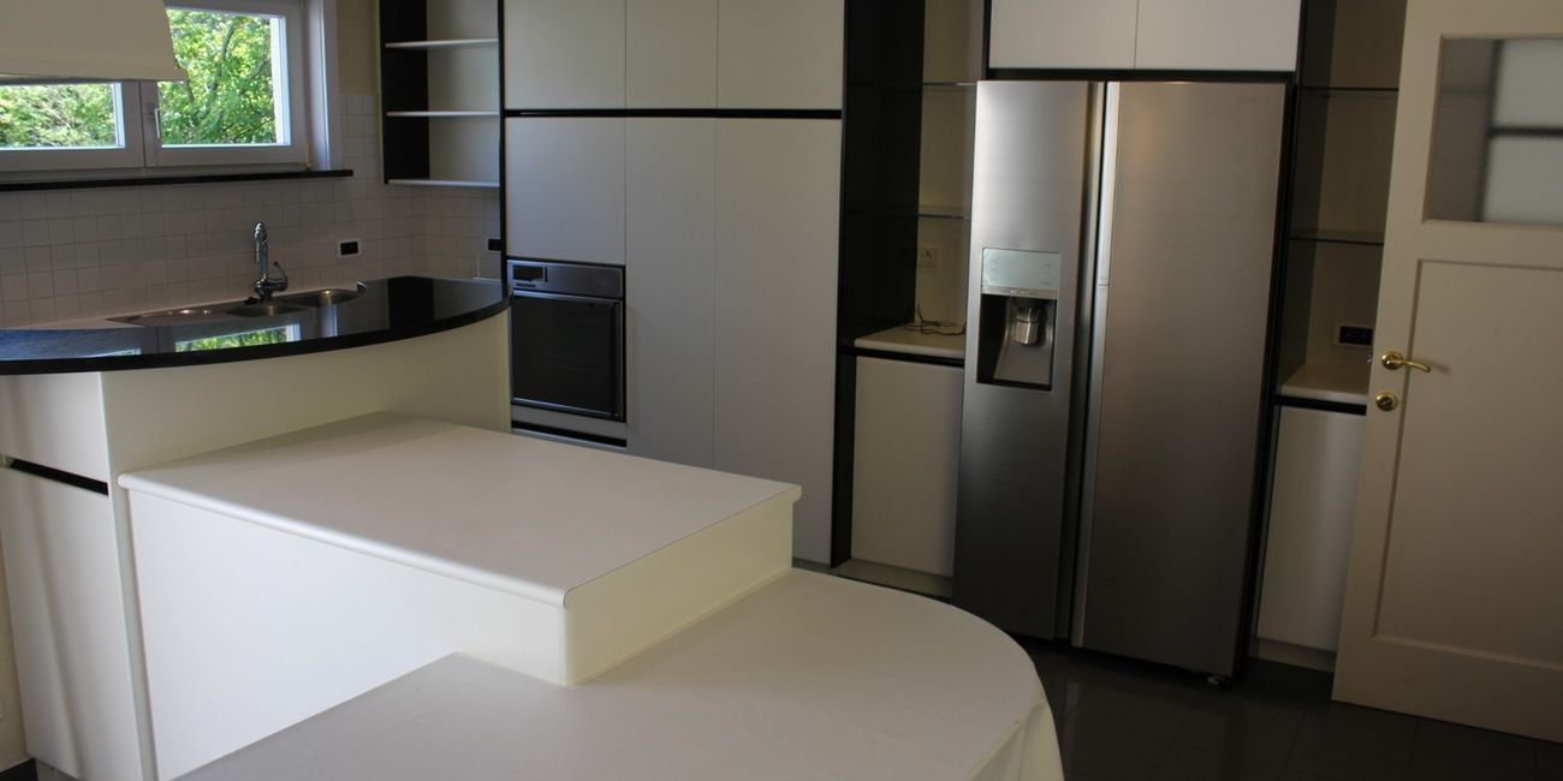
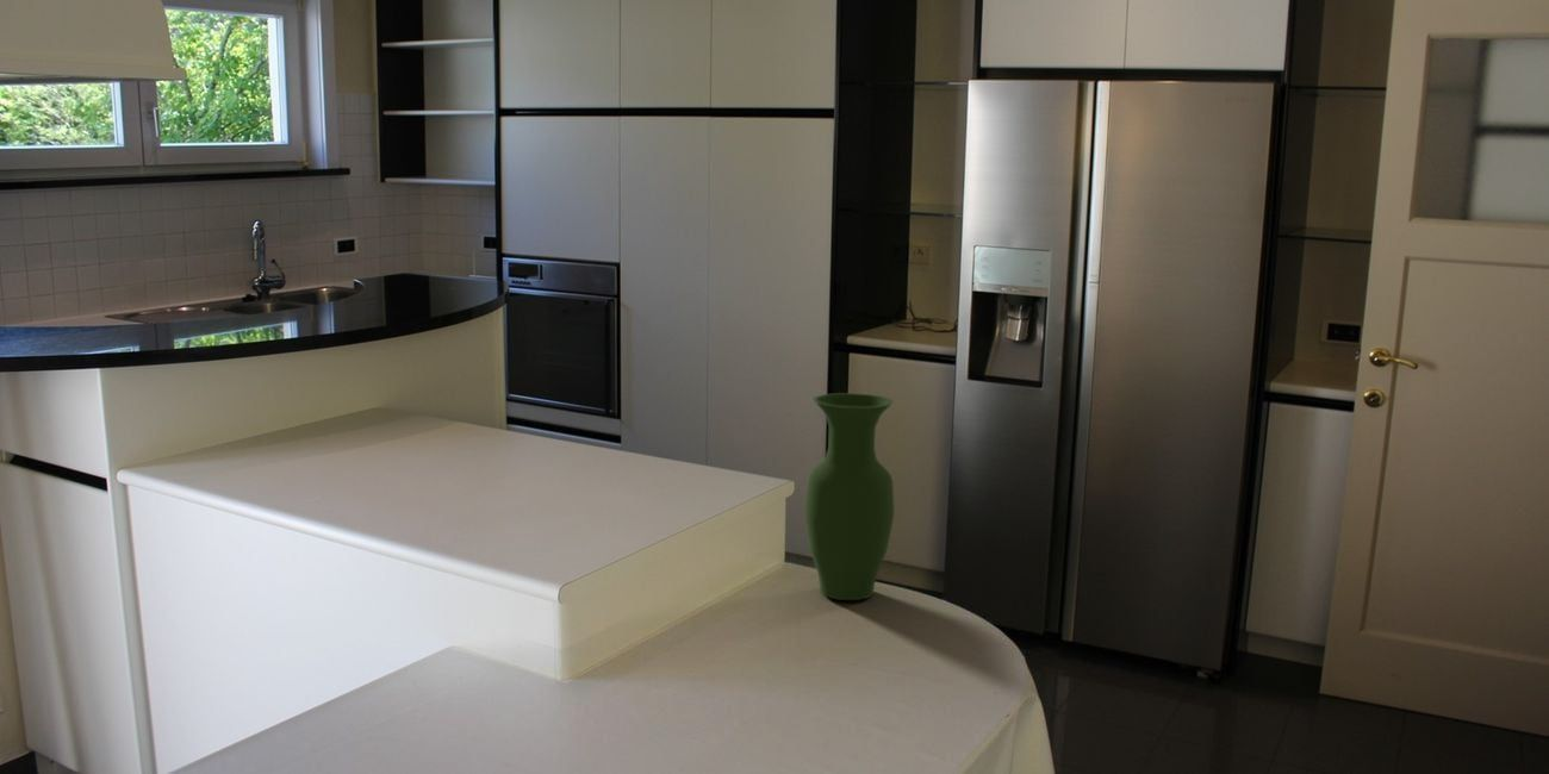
+ vase [803,392,895,601]
